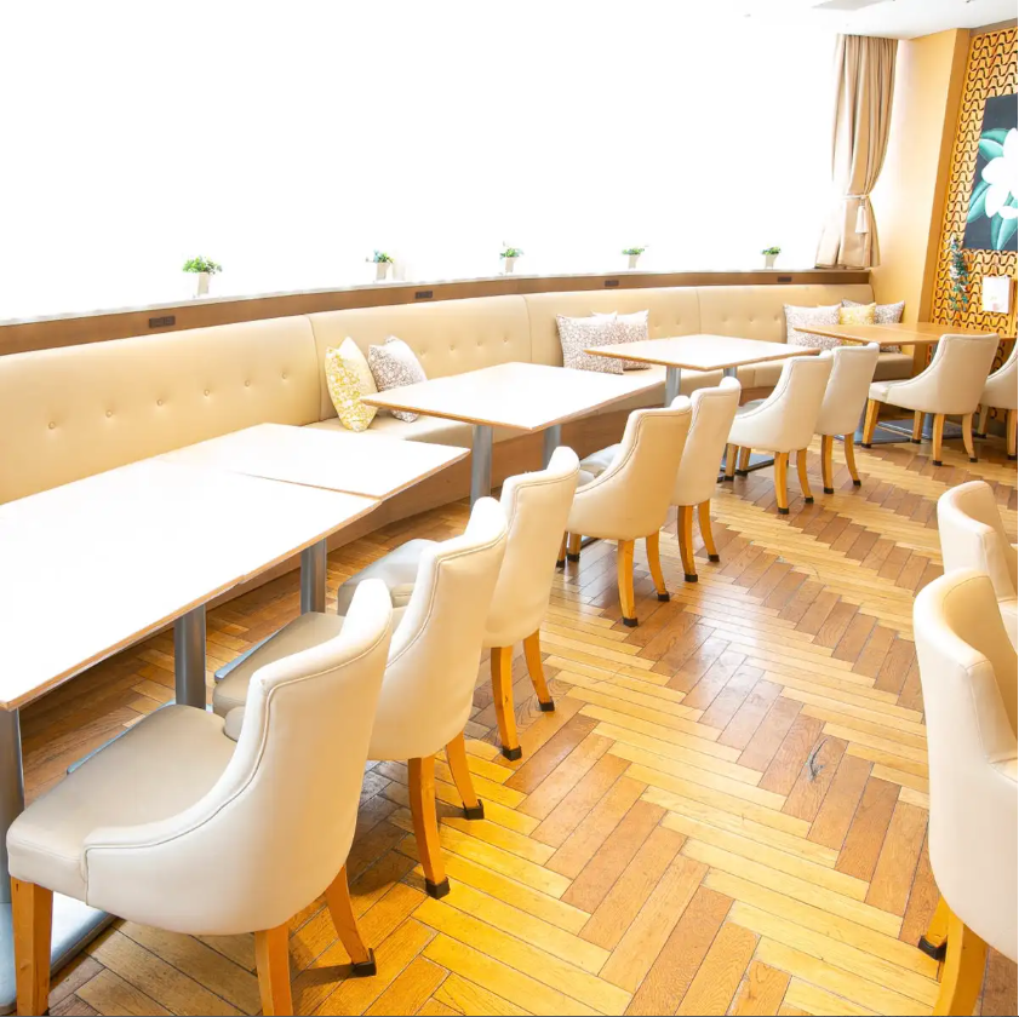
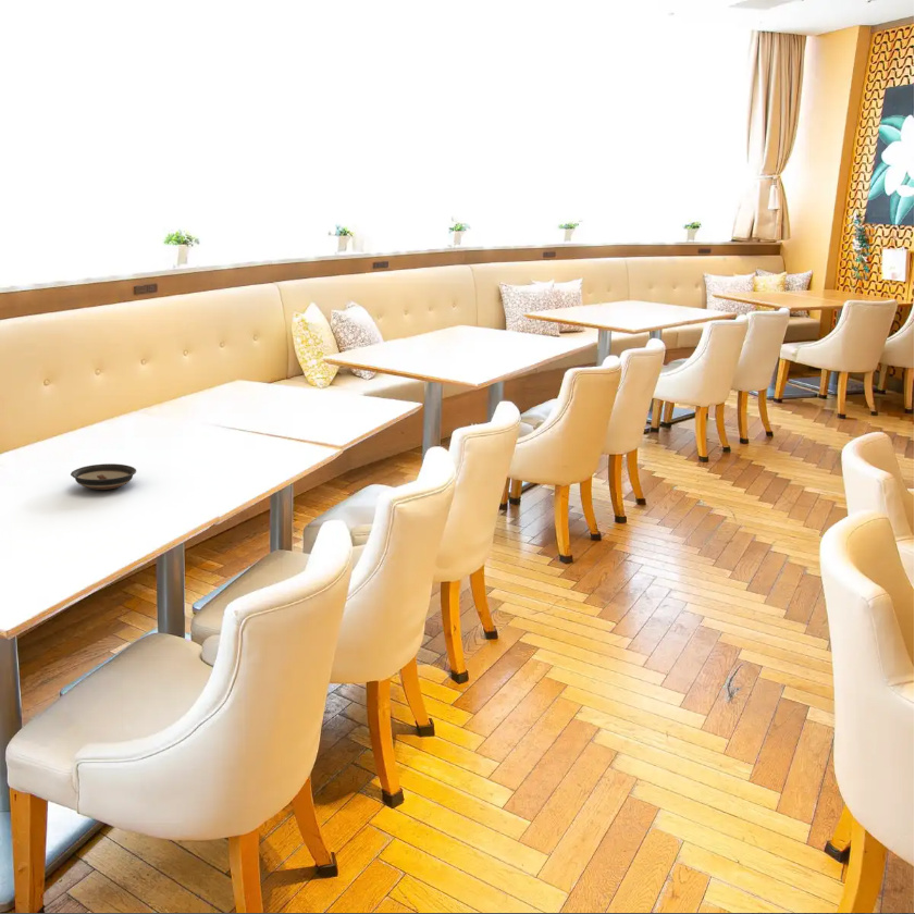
+ saucer [70,462,137,491]
